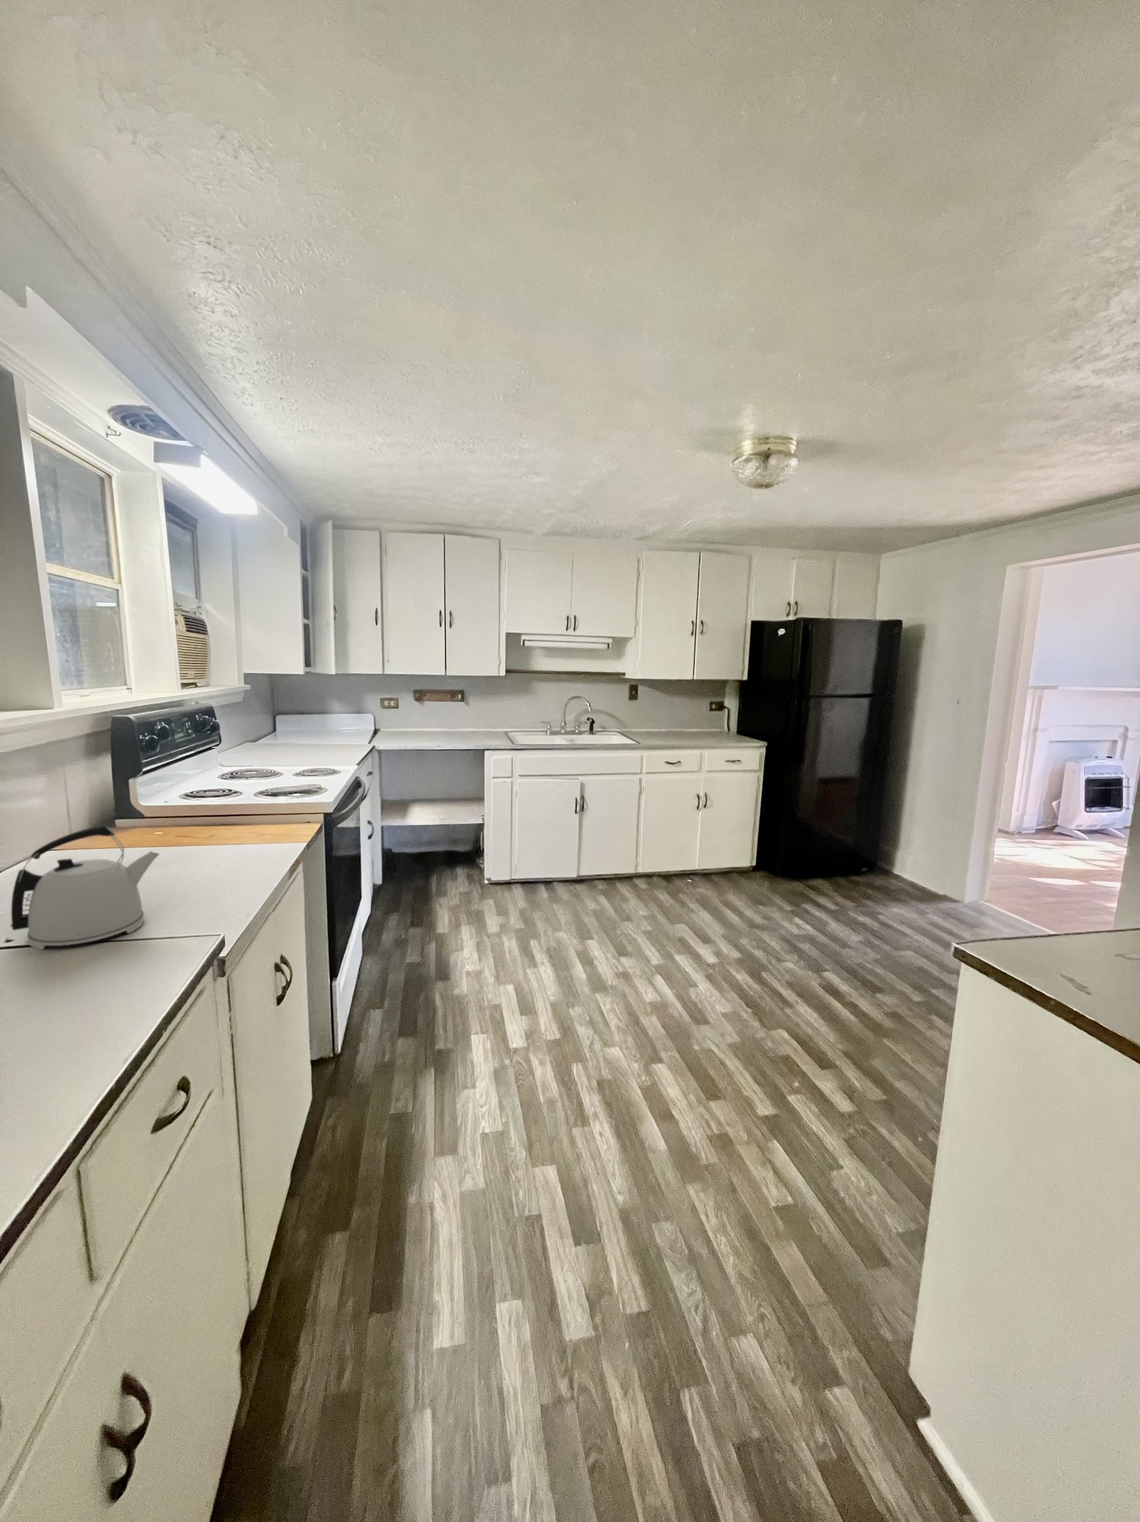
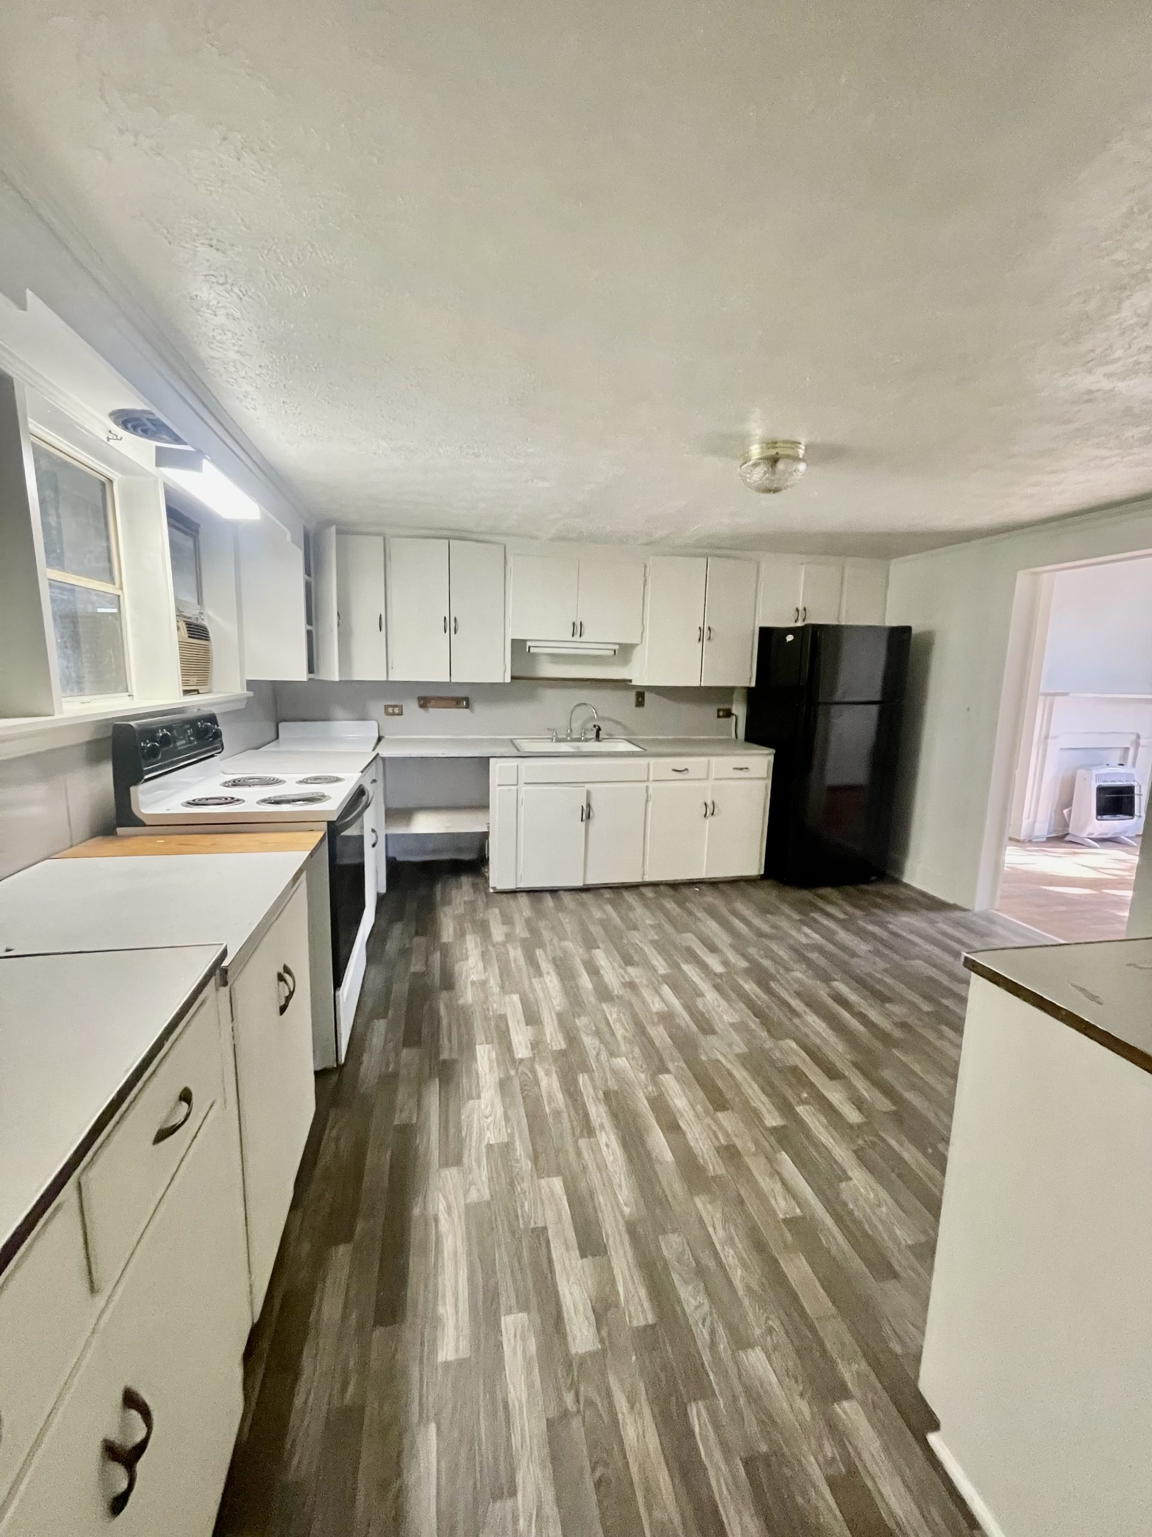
- kettle [10,825,160,950]
